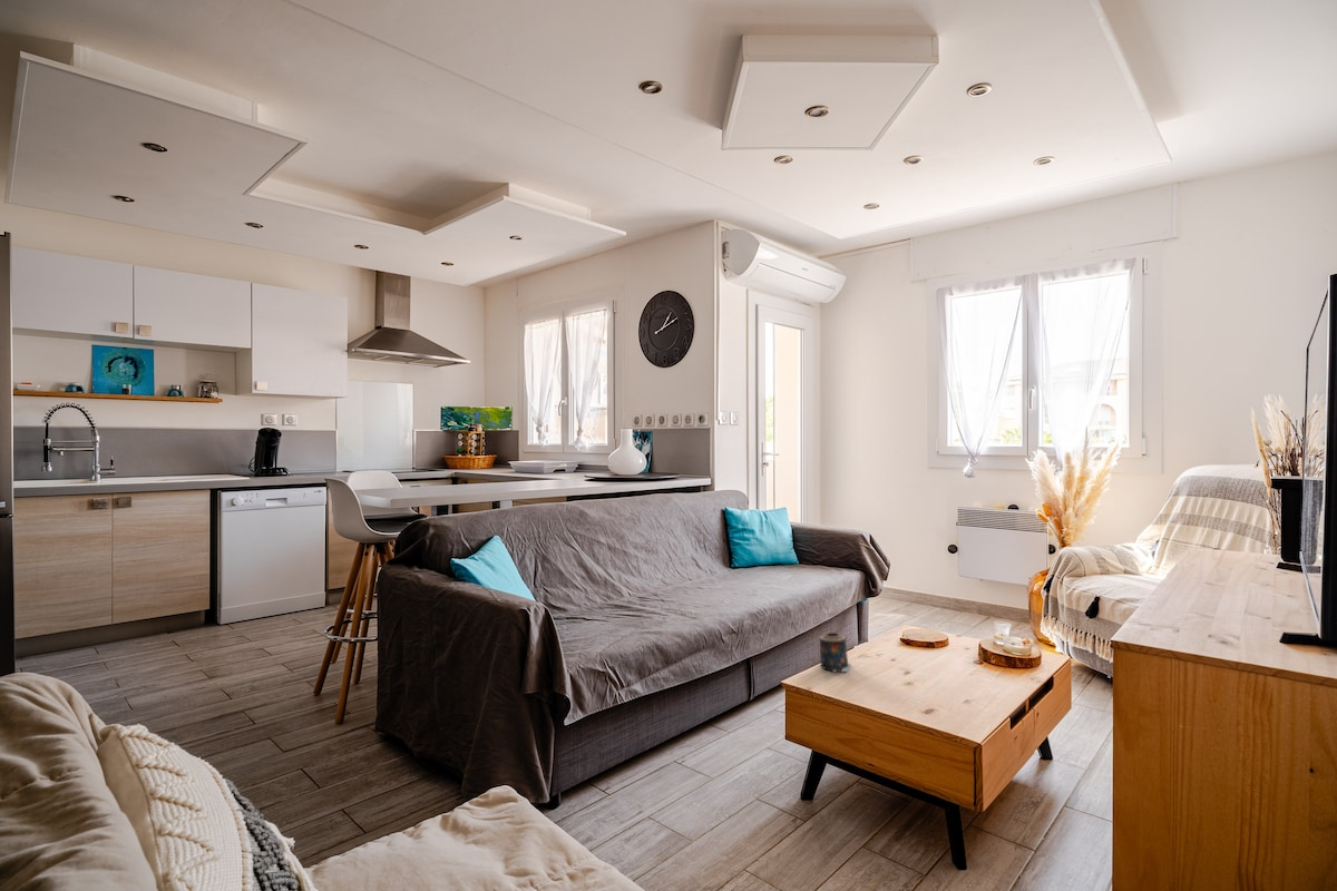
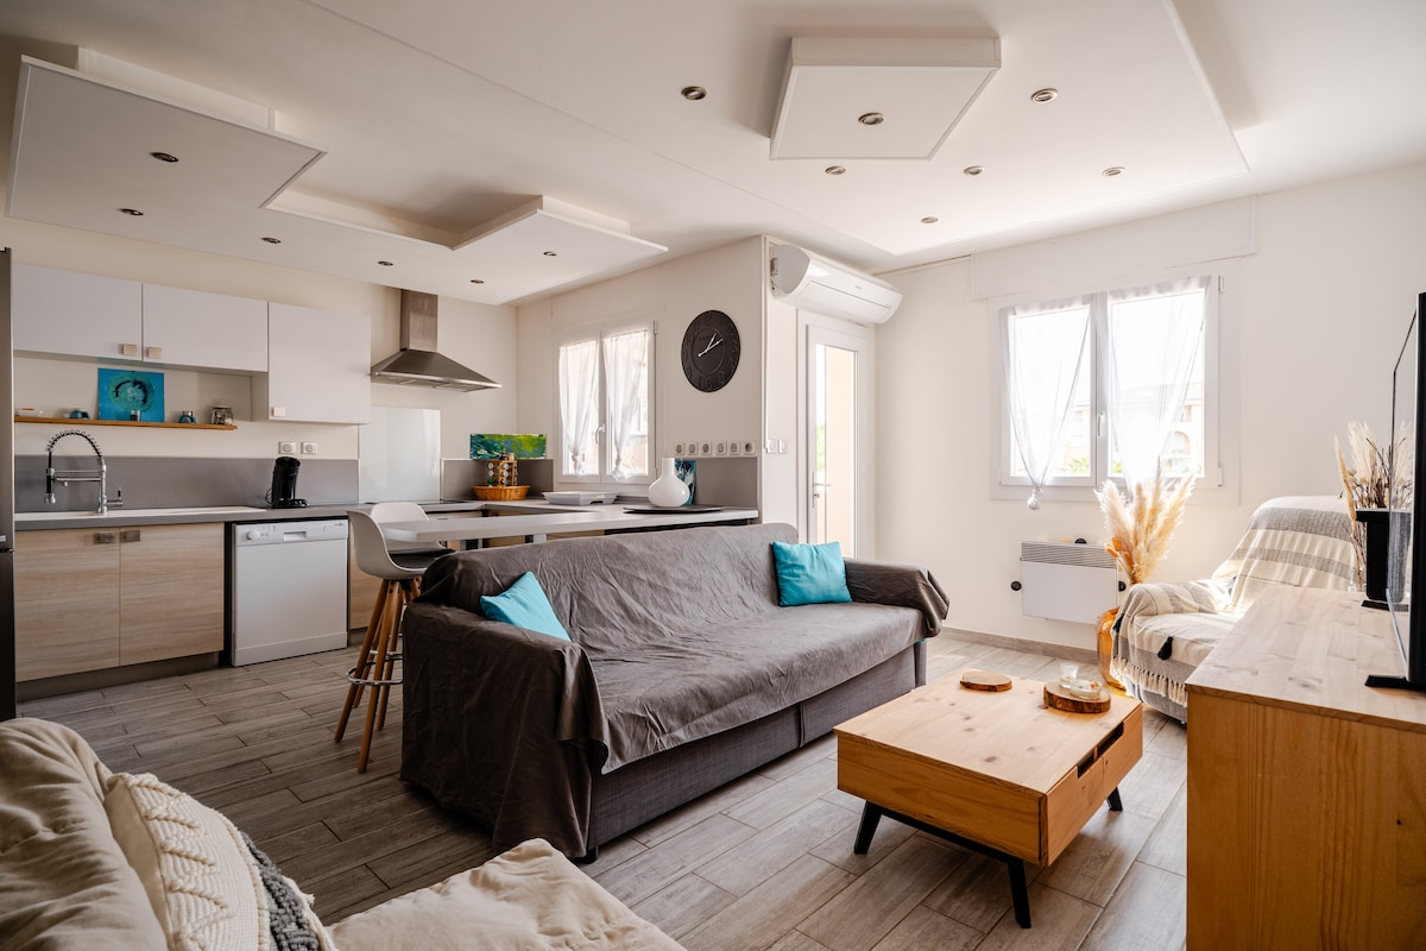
- candle [818,631,851,673]
